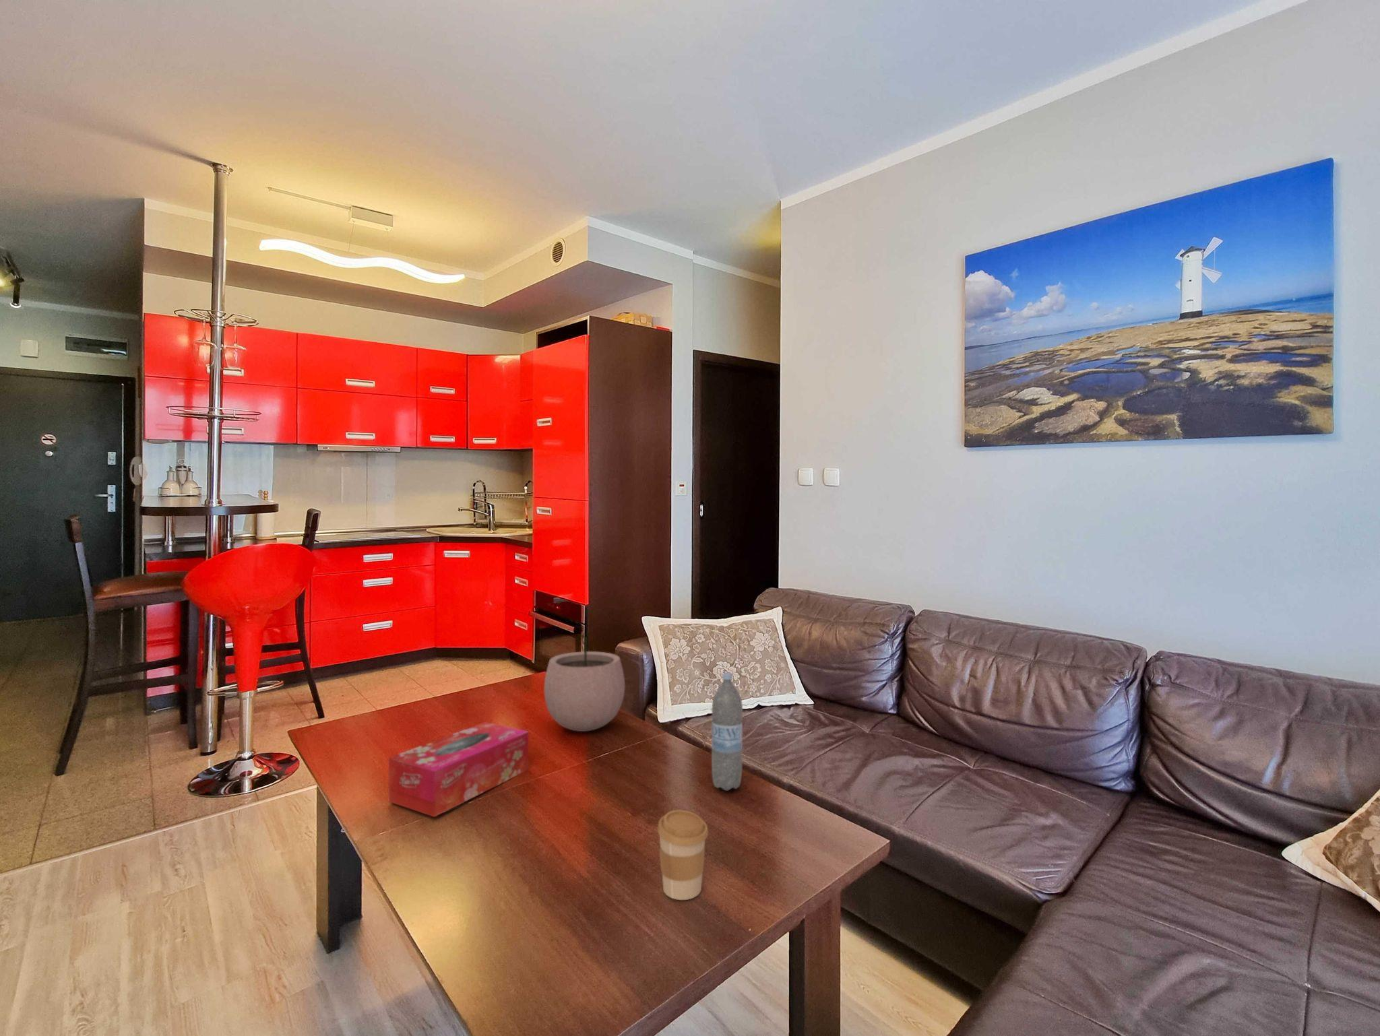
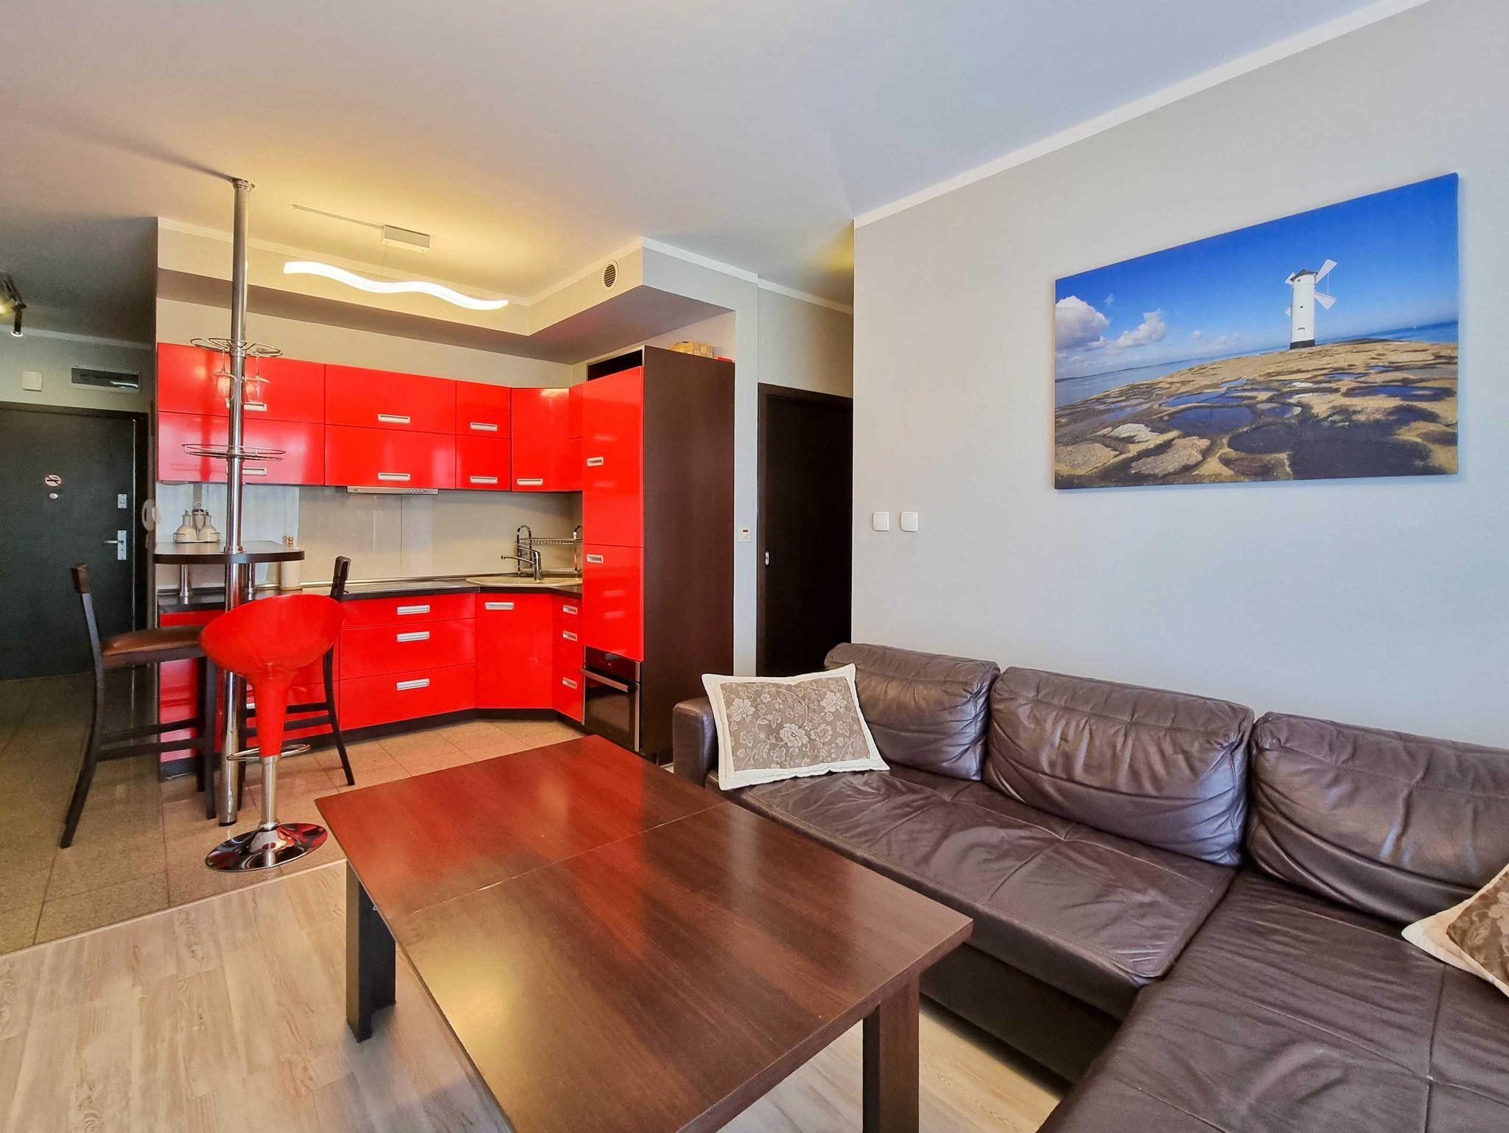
- plant pot [544,628,626,732]
- water bottle [711,671,743,791]
- coffee cup [656,810,709,901]
- tissue box [389,721,529,817]
